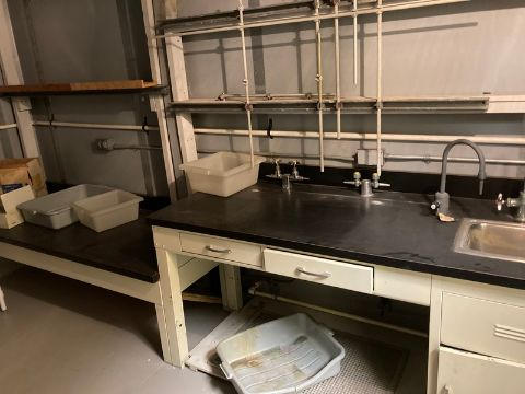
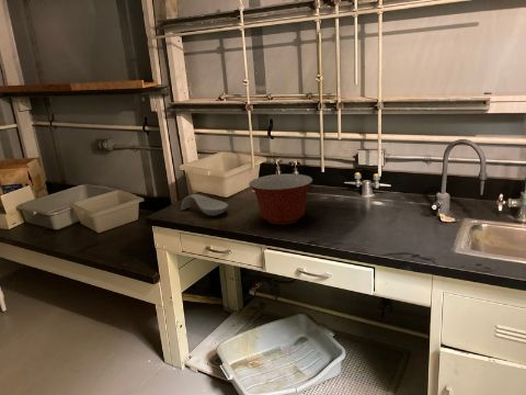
+ mixing bowl [248,173,313,226]
+ spoon rest [181,193,229,217]
